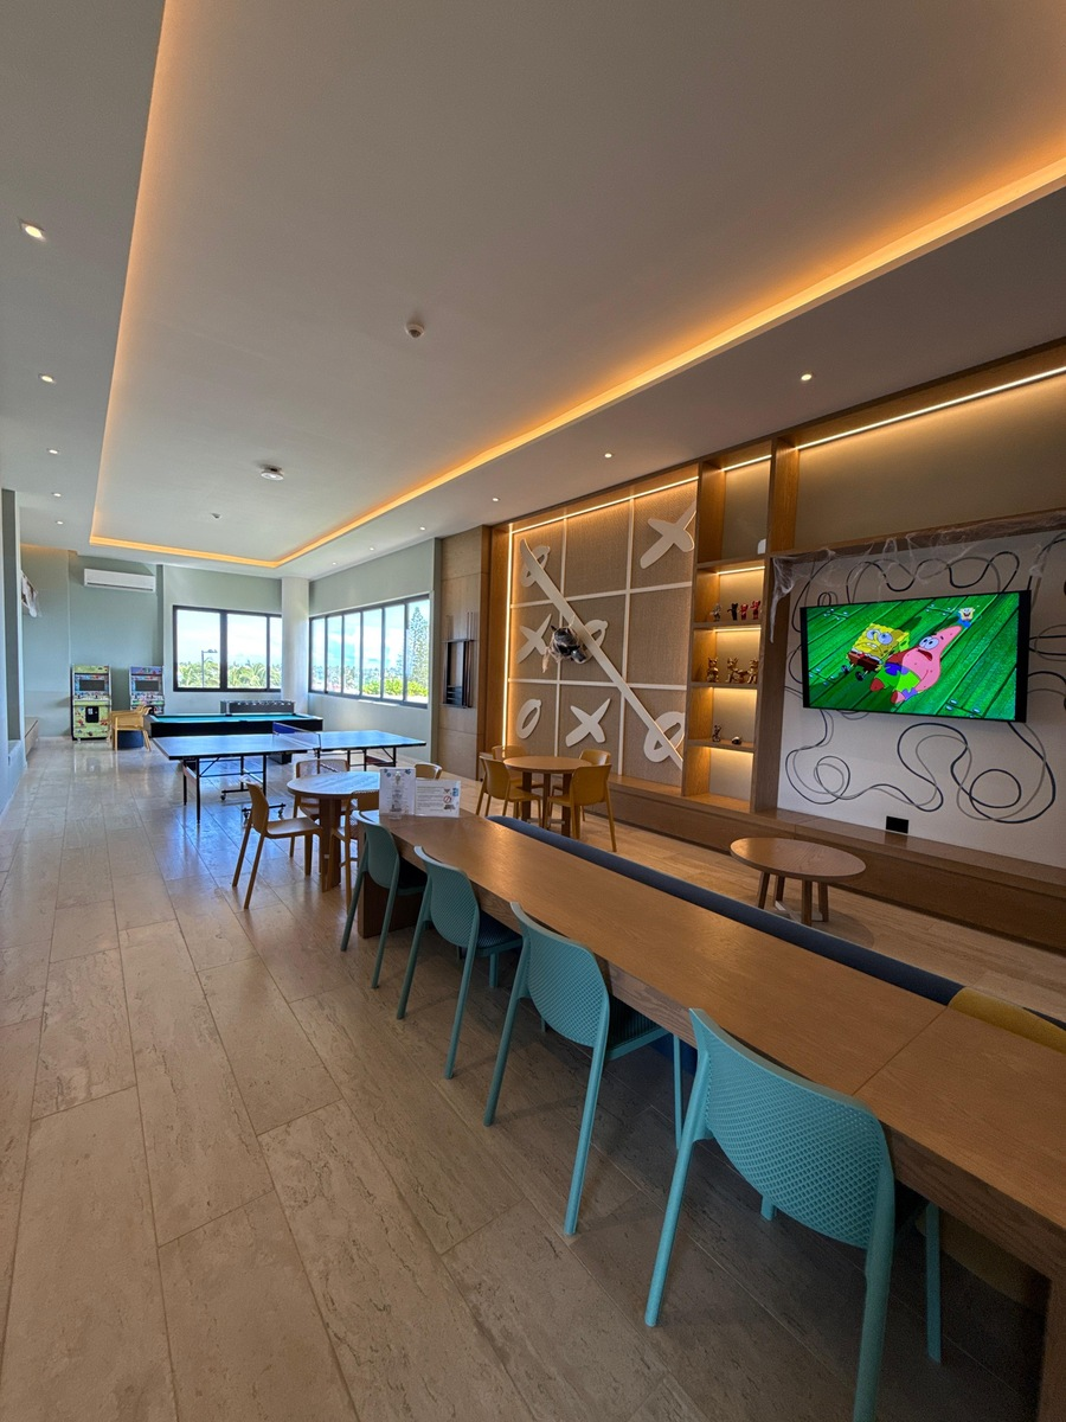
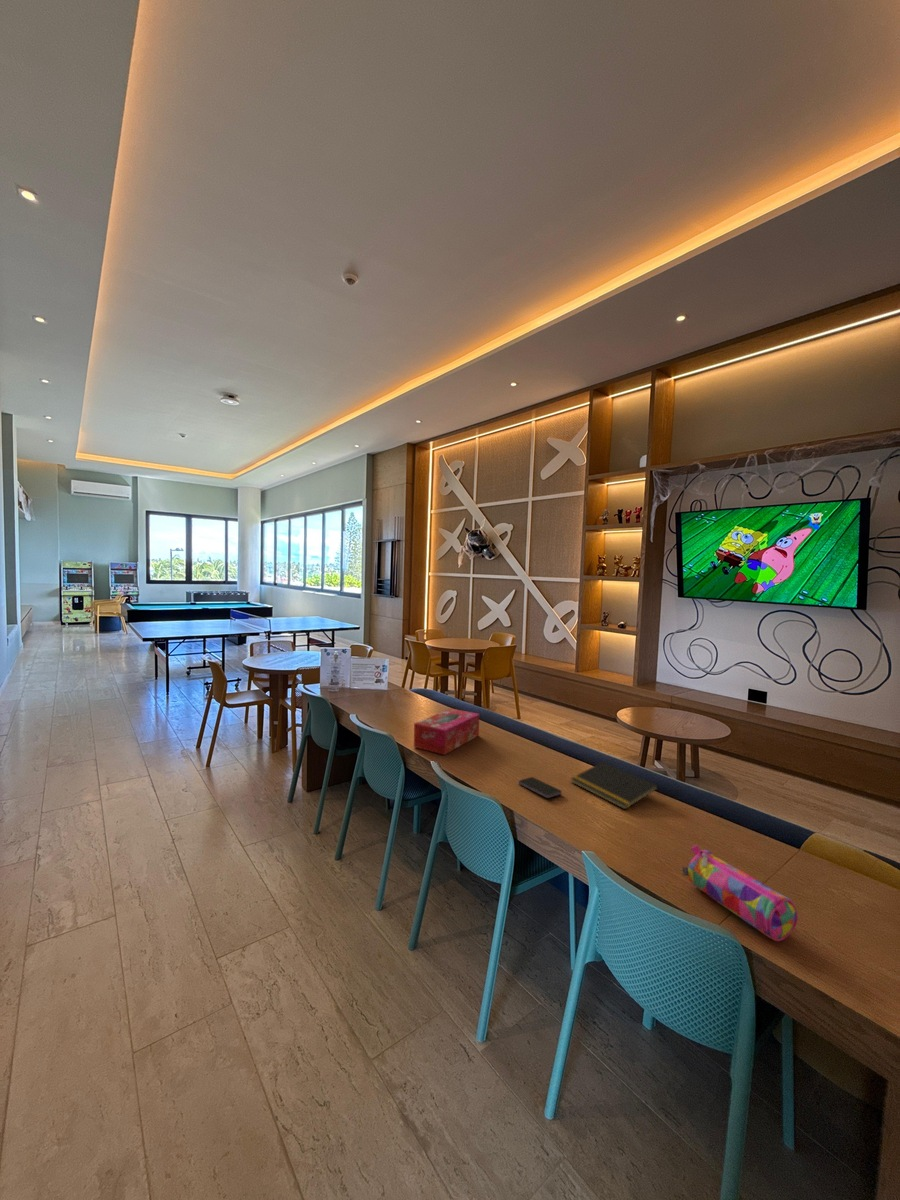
+ pencil case [682,844,799,942]
+ smartphone [517,776,563,799]
+ tissue box [413,708,480,756]
+ notepad [570,761,659,810]
